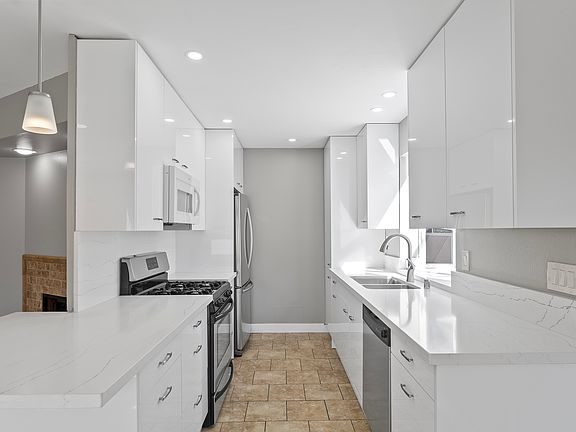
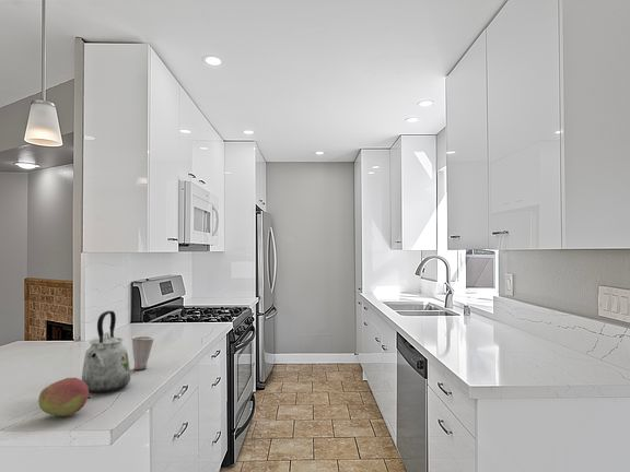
+ cup [130,335,155,370]
+ fruit [37,377,92,417]
+ kettle [81,310,131,393]
